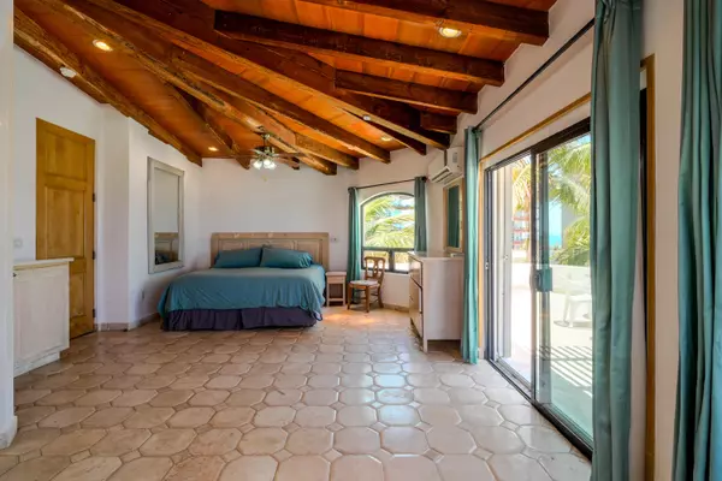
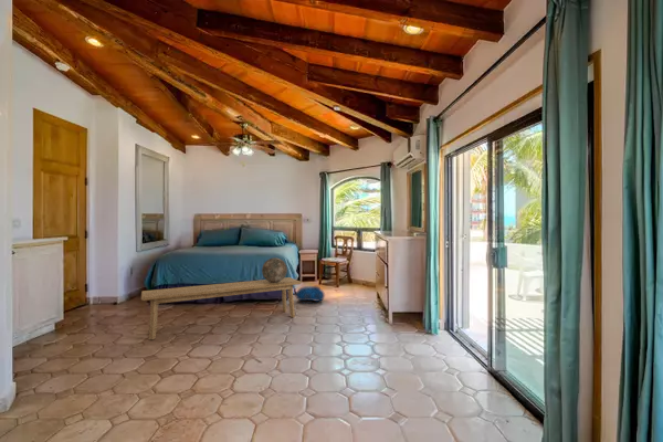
+ bench [140,276,303,340]
+ backpack [293,285,326,305]
+ decorative sphere [261,256,288,283]
